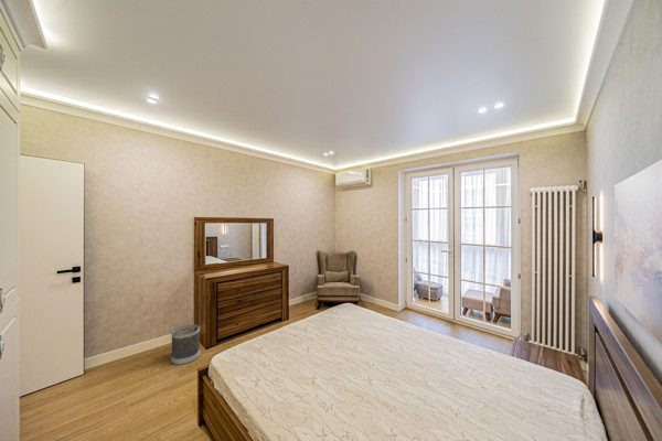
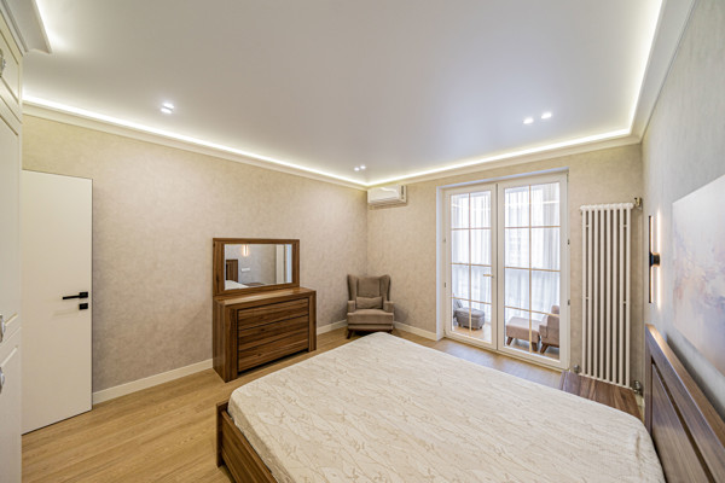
- wastebasket [170,324,201,366]
